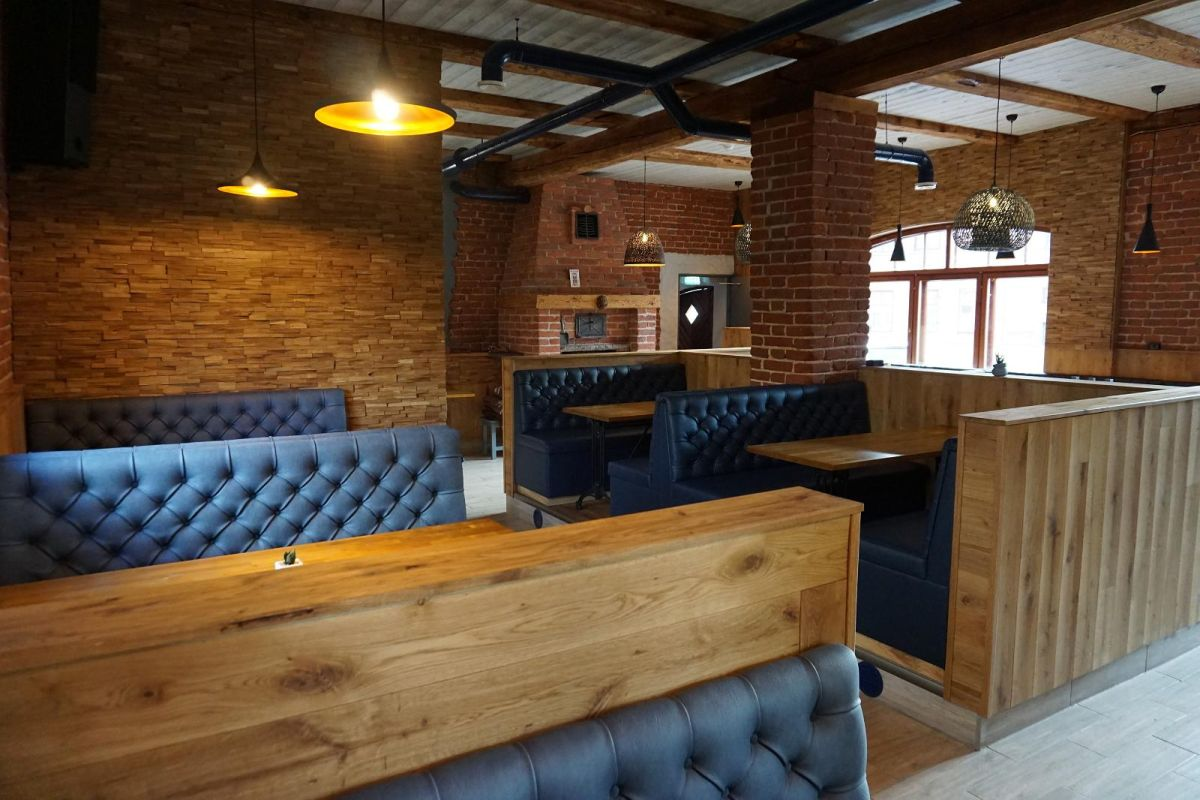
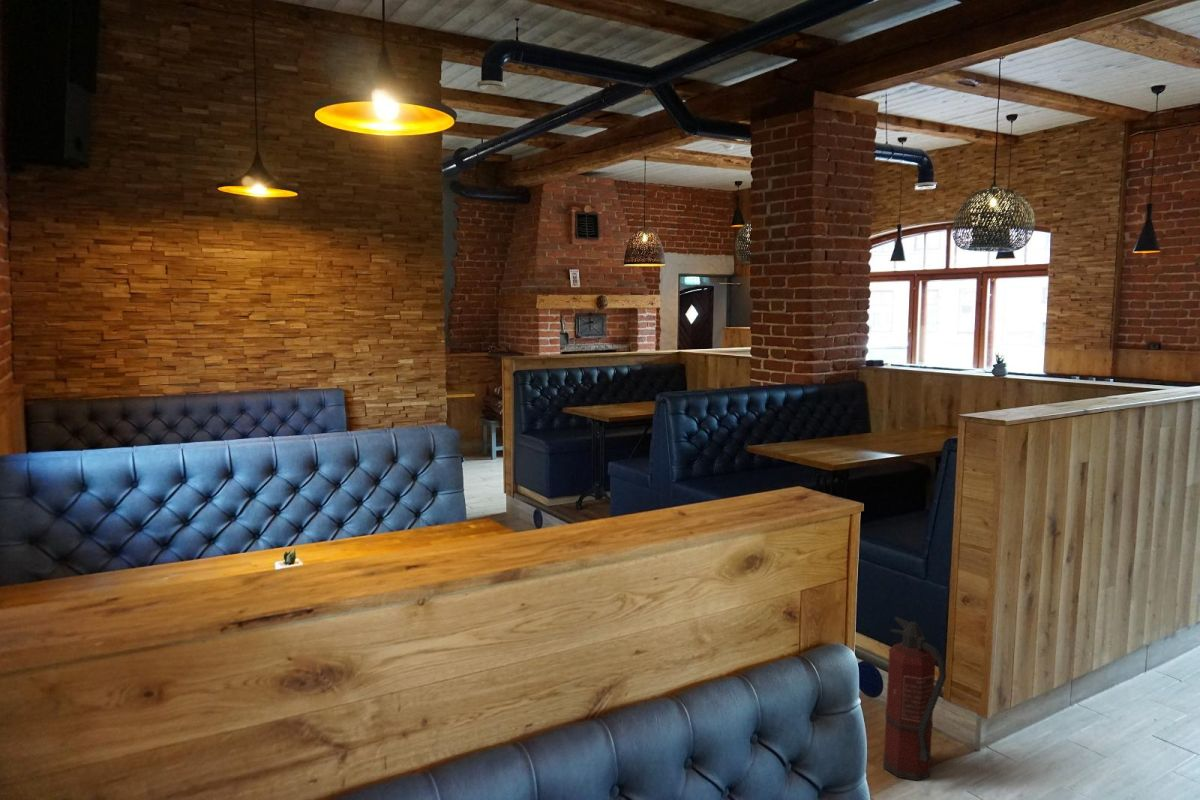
+ fire extinguisher [882,615,947,781]
